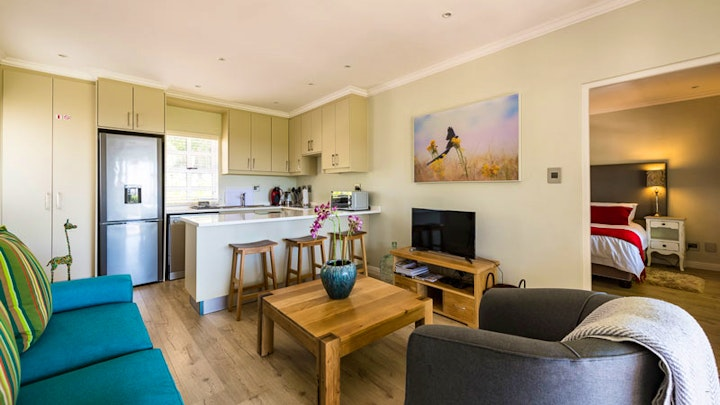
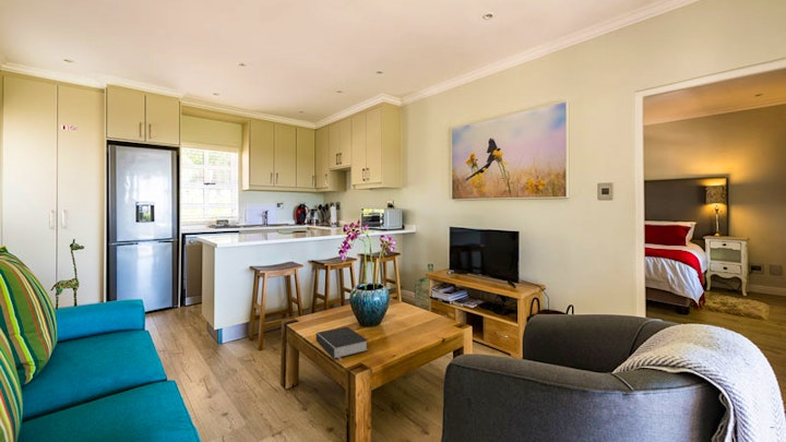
+ book [315,326,369,362]
